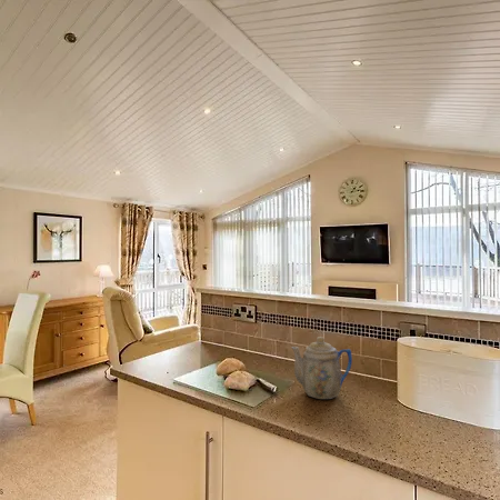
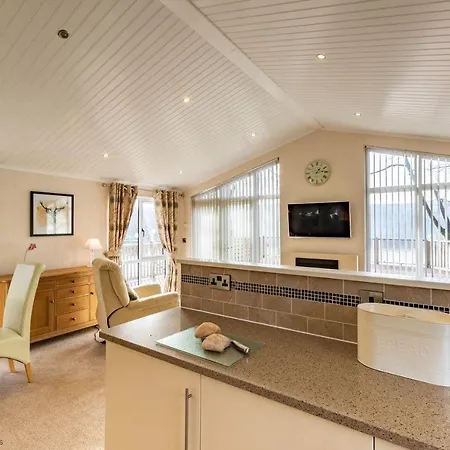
- teapot [290,336,353,400]
